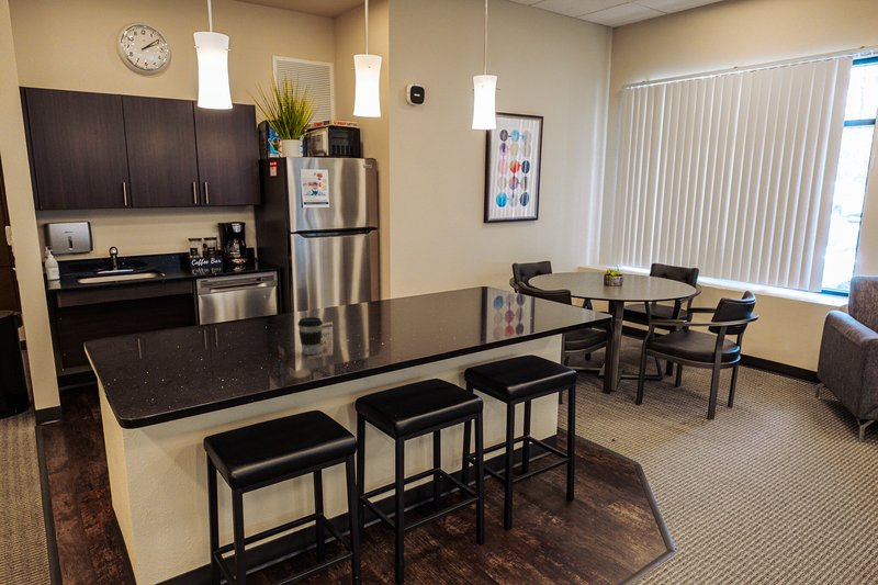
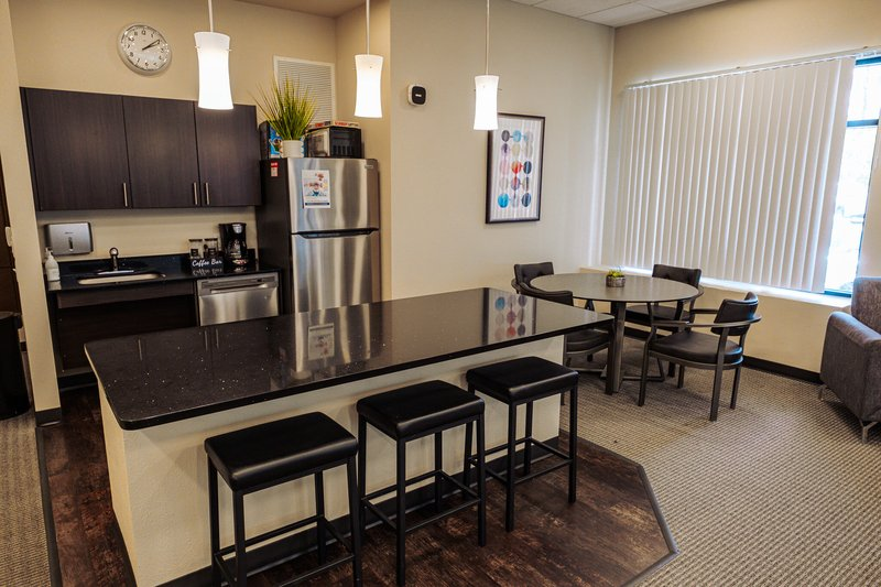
- coffee cup [296,316,324,356]
